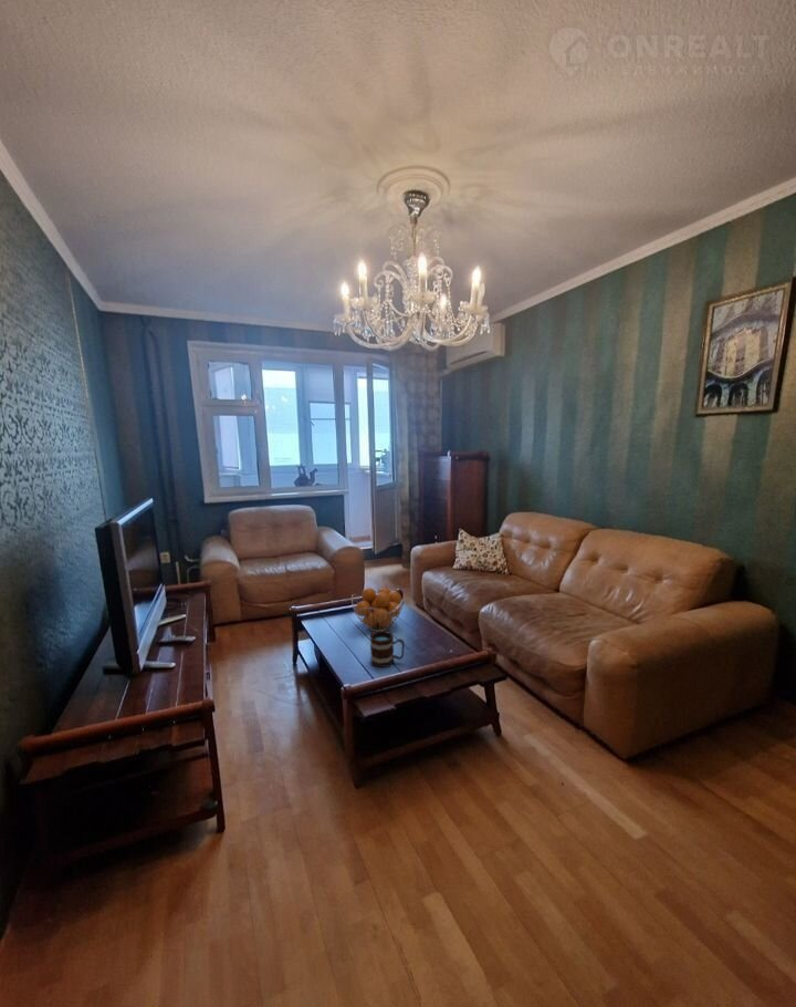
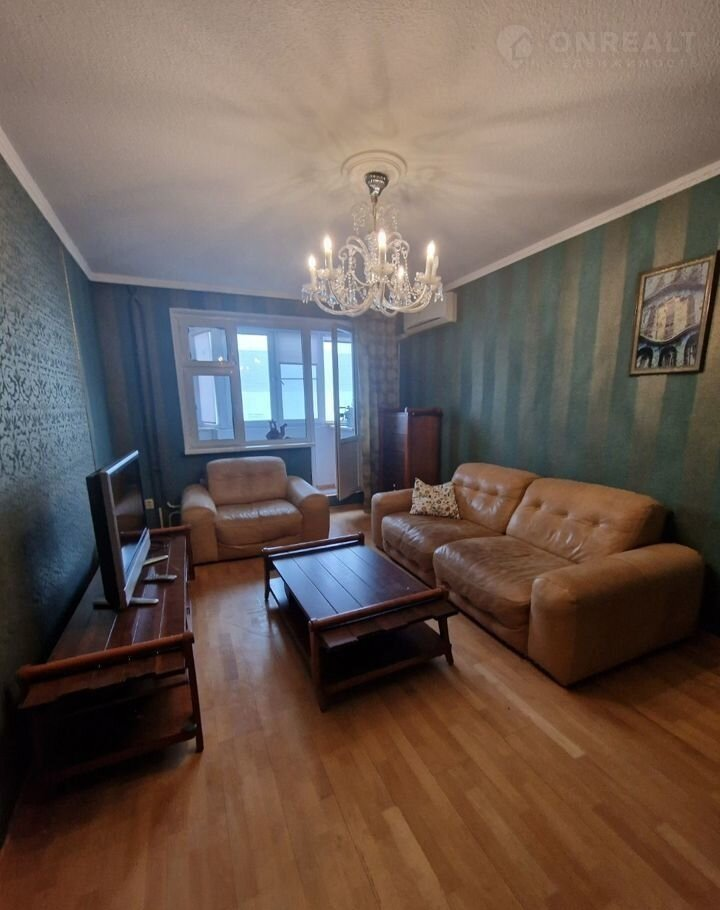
- mug [369,630,406,668]
- fruit basket [350,586,406,632]
